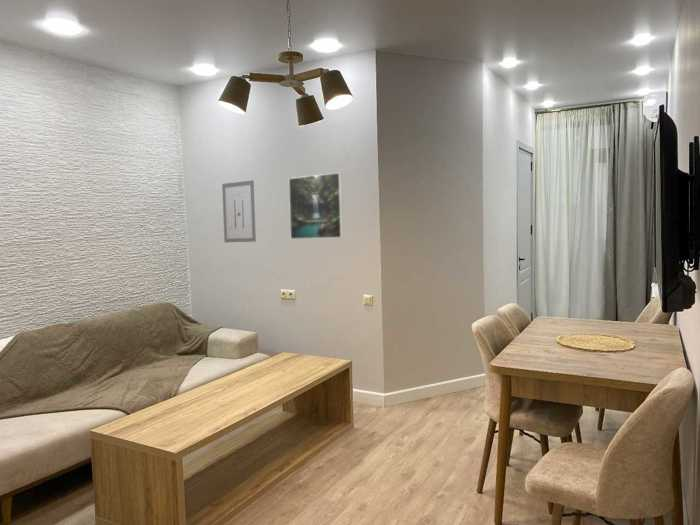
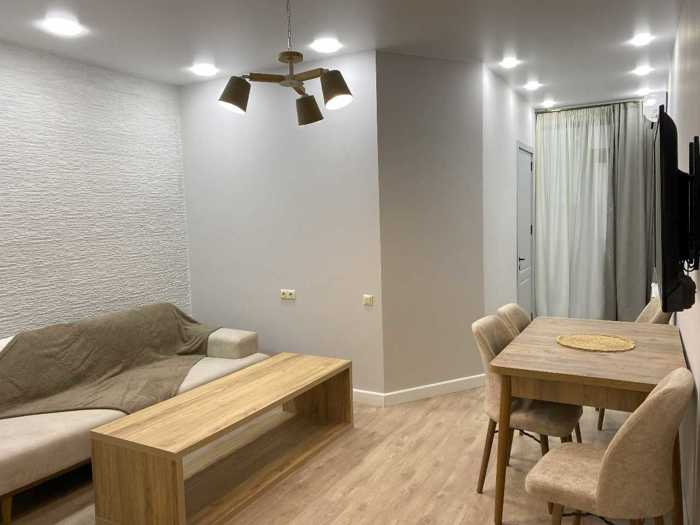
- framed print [288,172,344,240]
- wall art [221,179,257,243]
